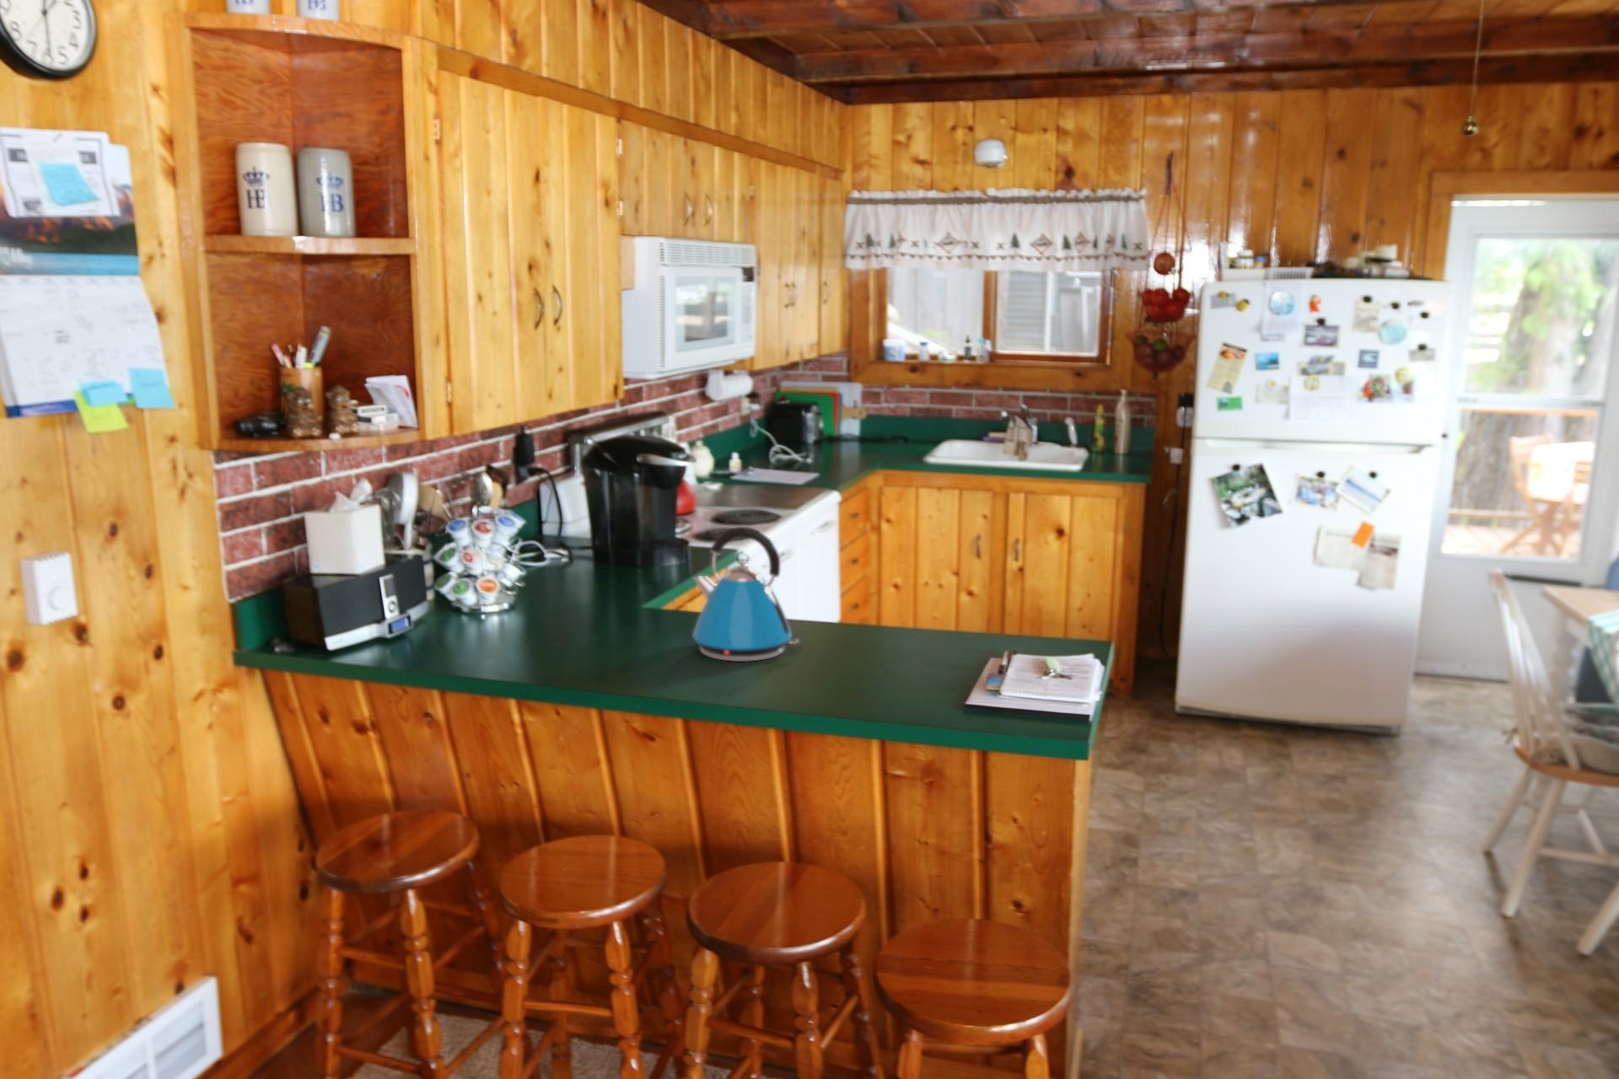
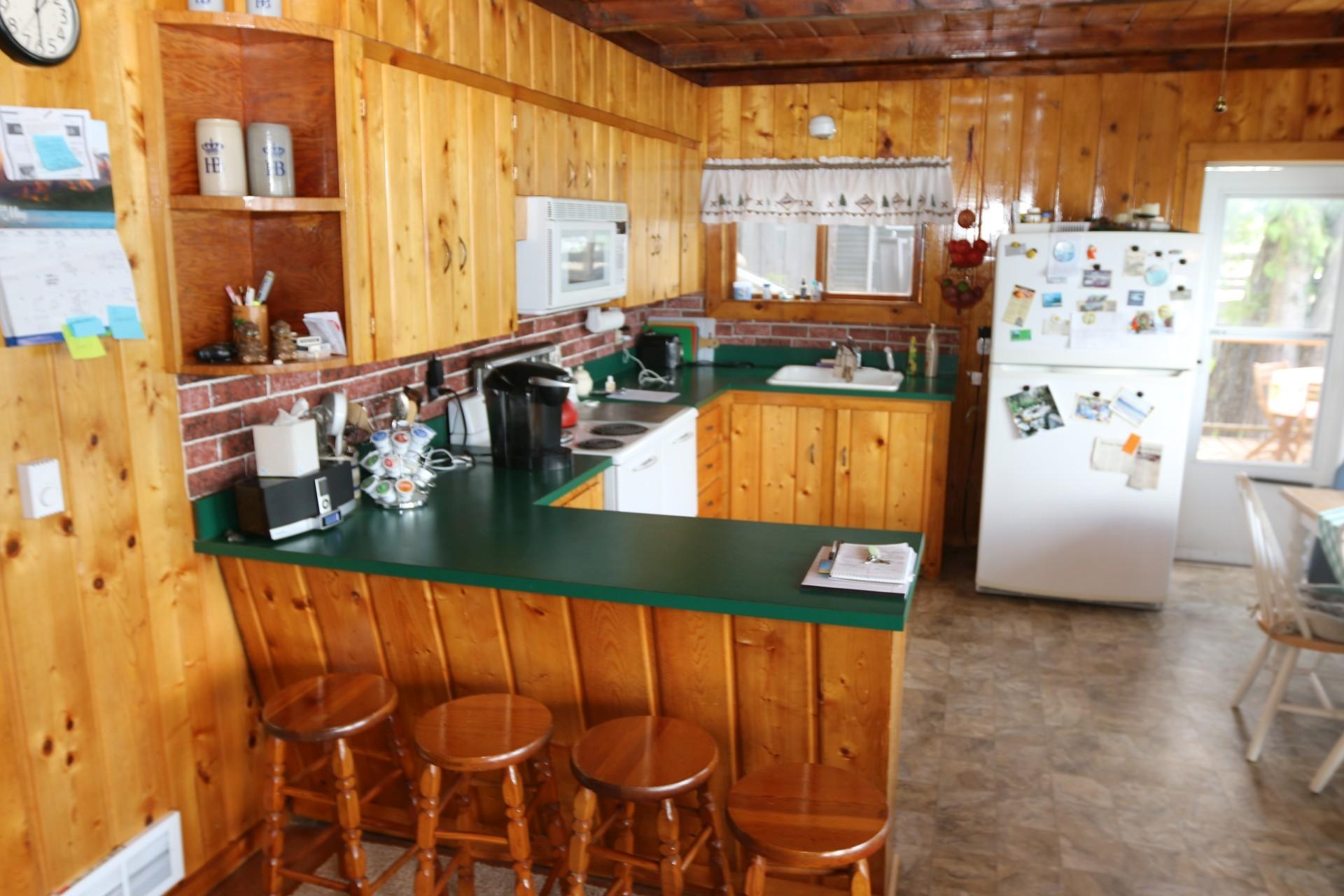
- kettle [693,526,800,662]
